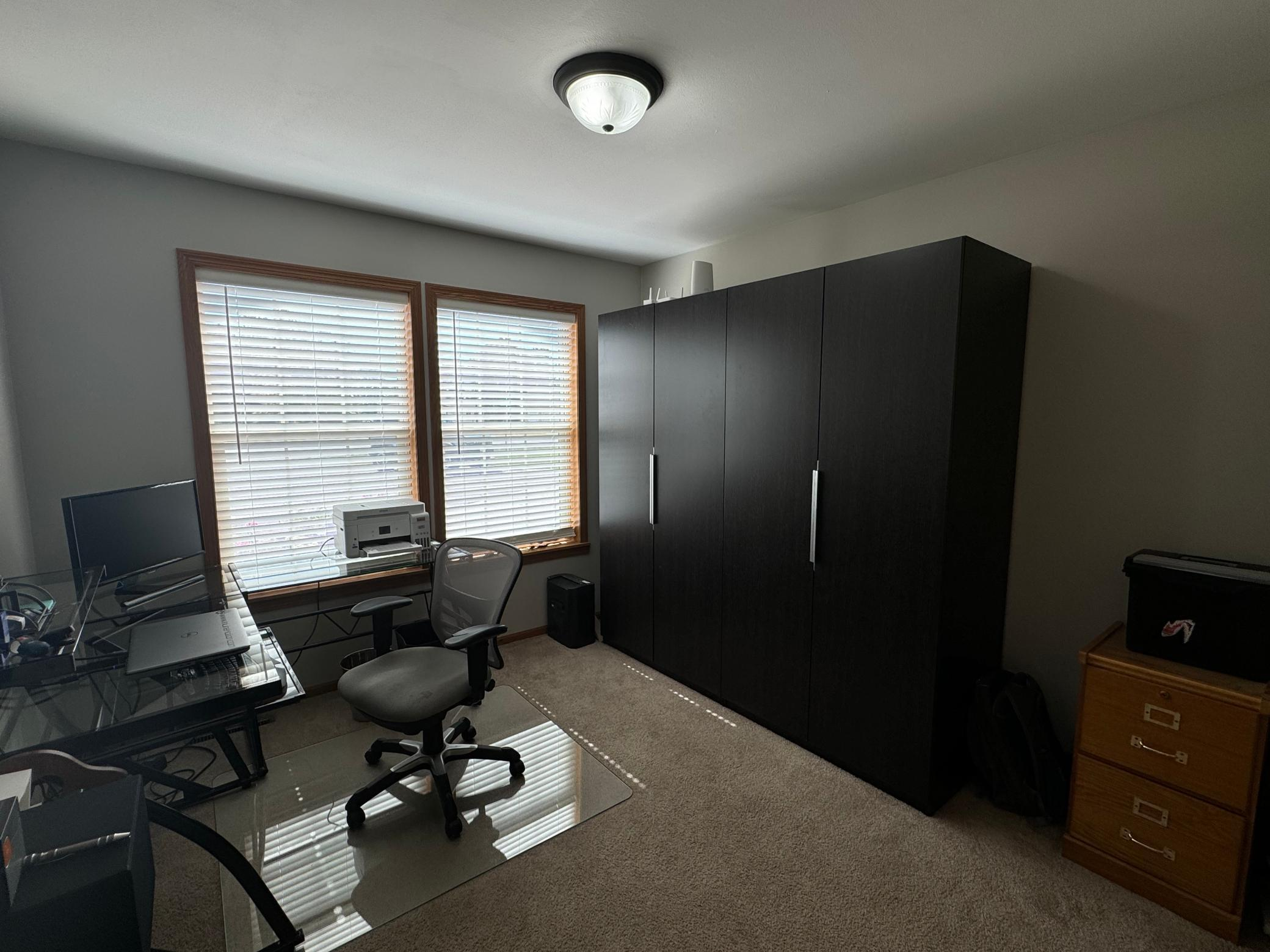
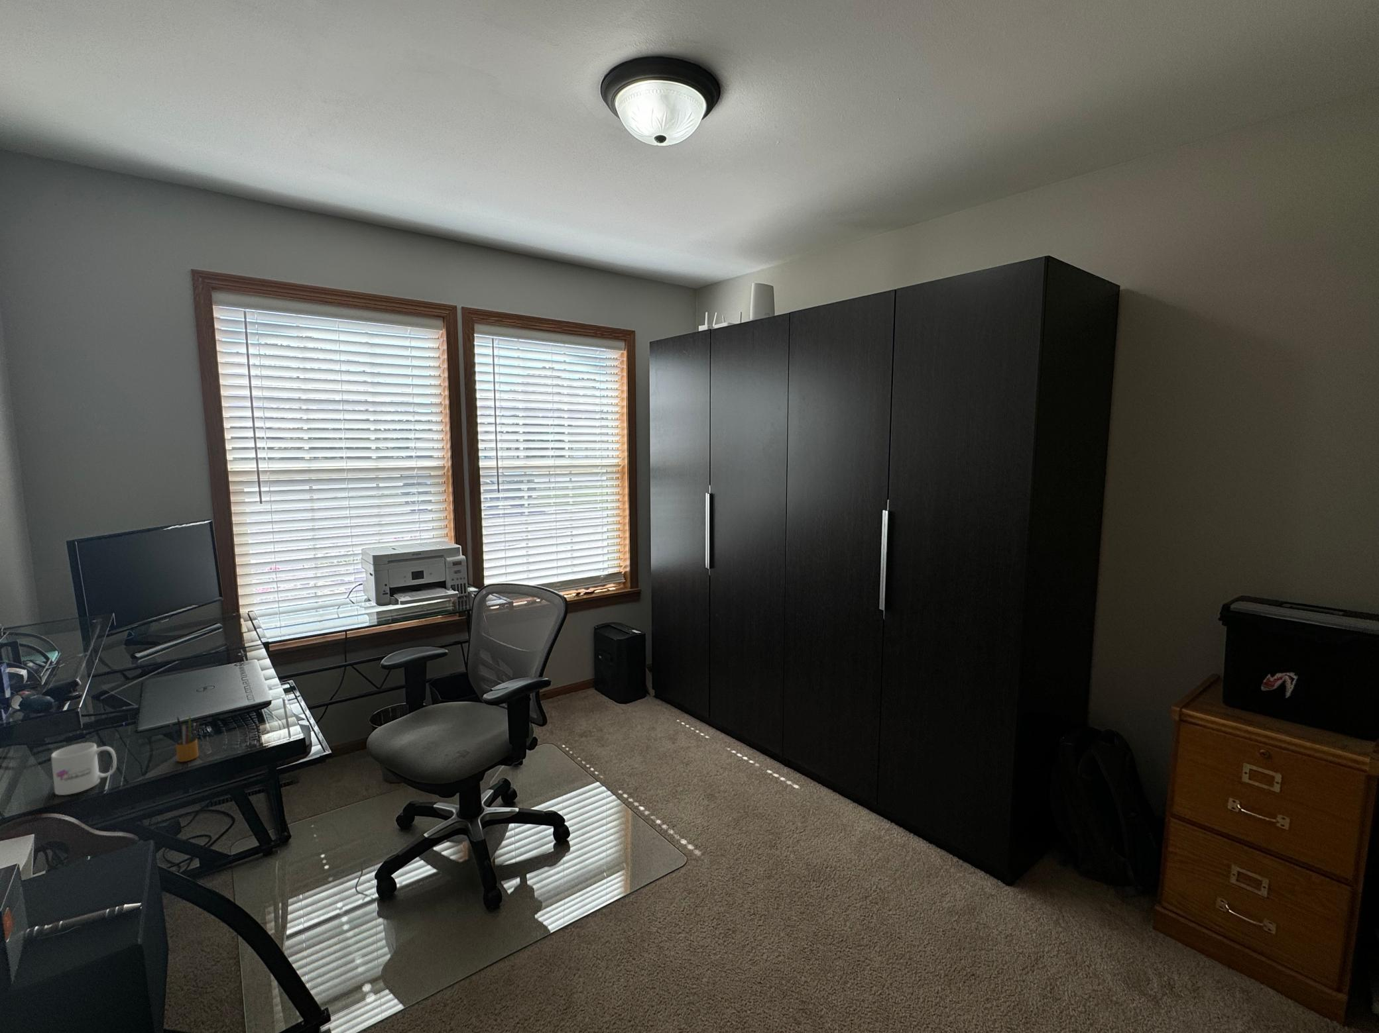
+ pencil box [169,715,200,762]
+ mug [50,742,117,796]
